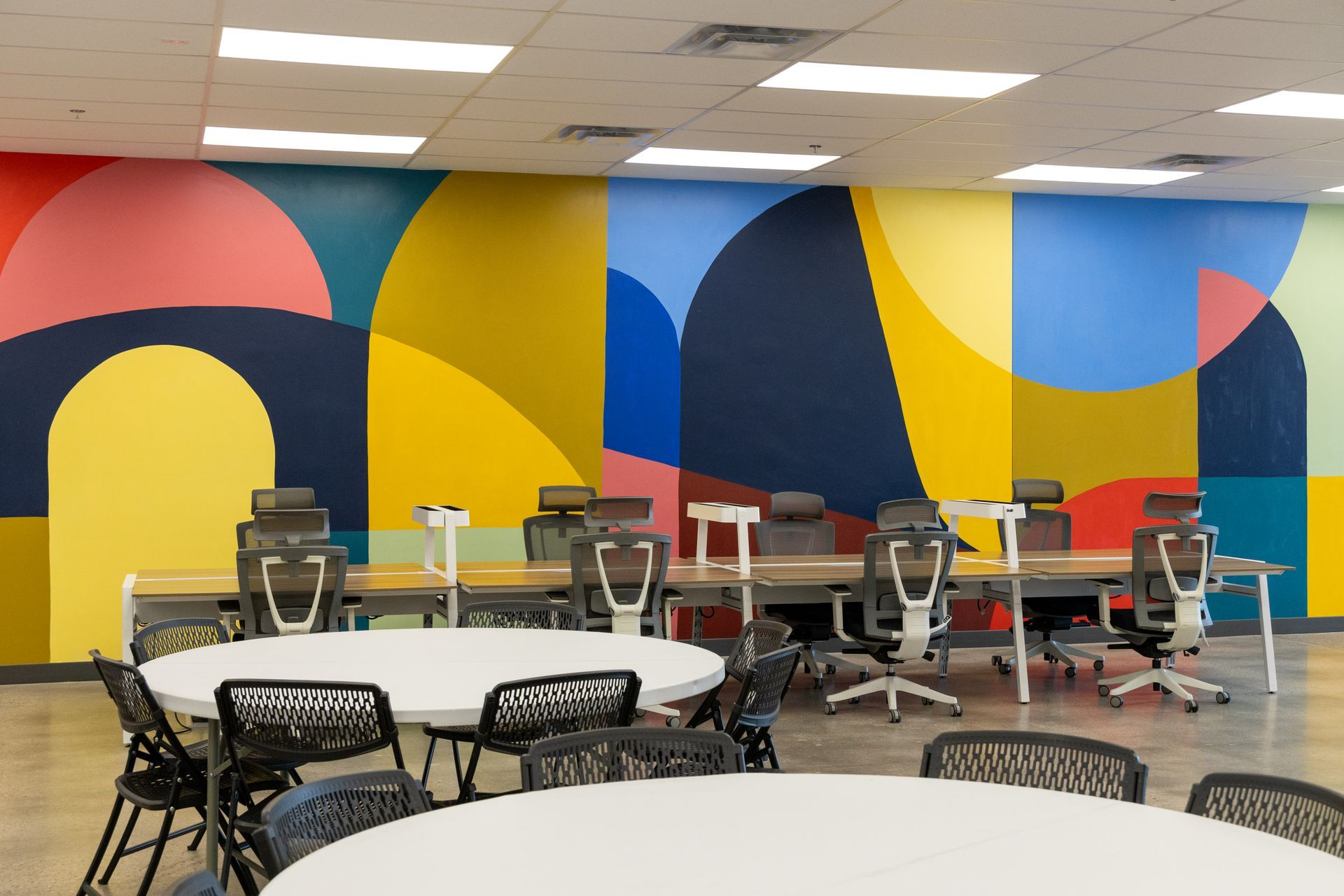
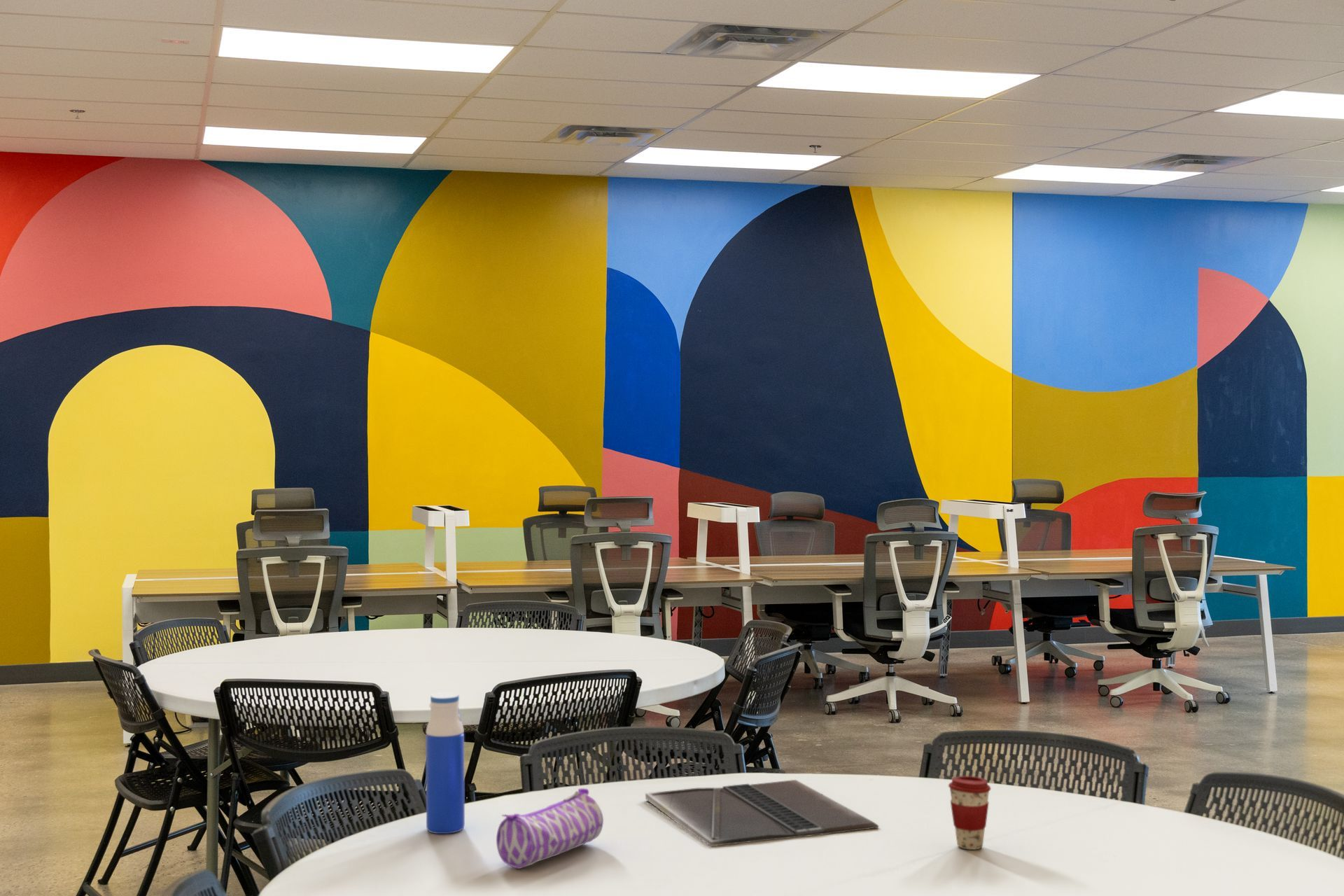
+ water bottle [425,692,465,834]
+ laptop [645,779,879,847]
+ pencil case [496,787,604,869]
+ coffee cup [948,775,991,851]
